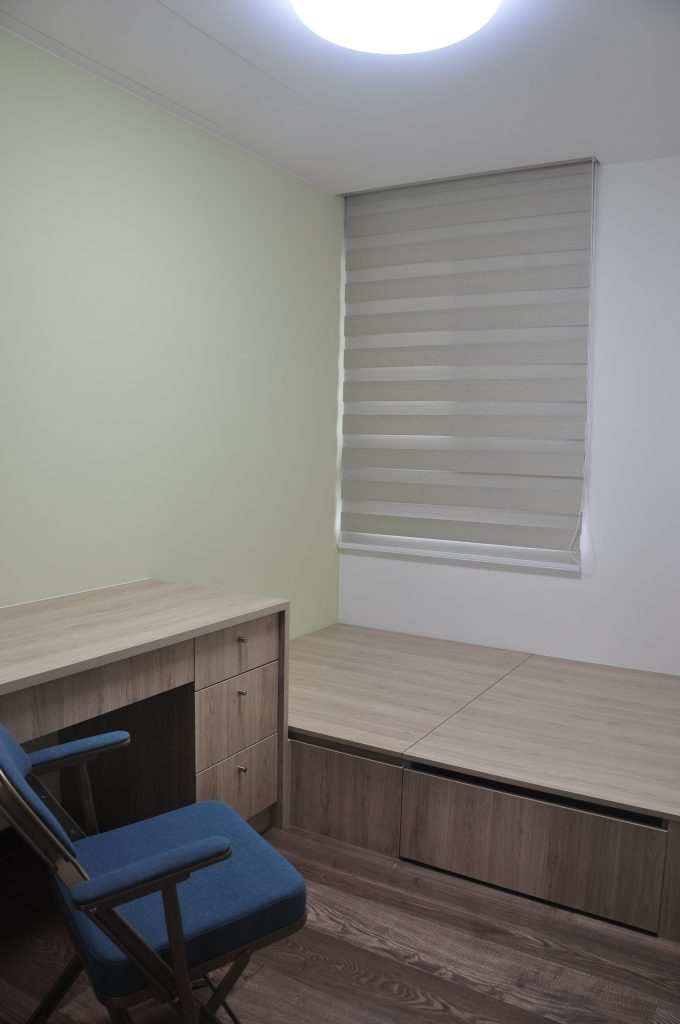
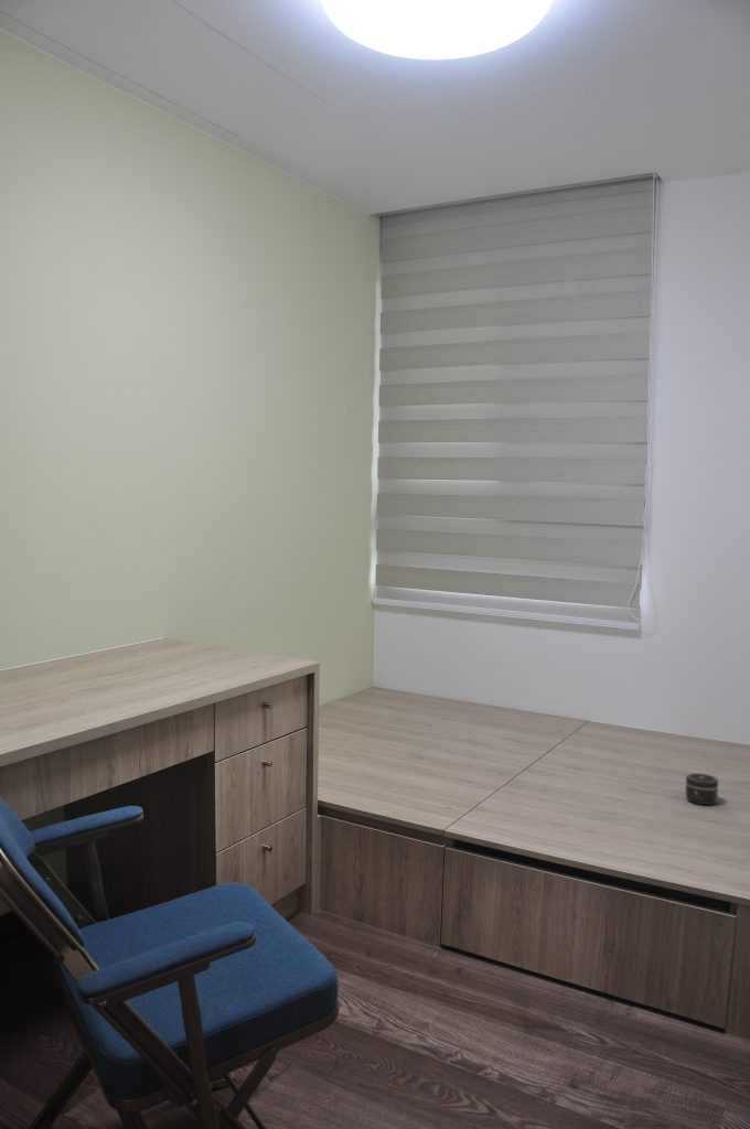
+ jar [685,772,719,806]
